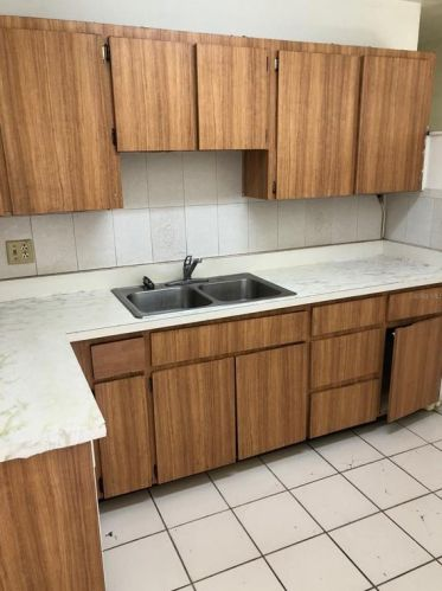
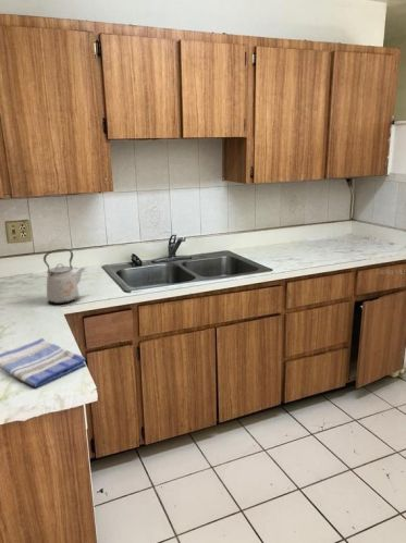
+ kettle [42,248,86,305]
+ dish towel [0,337,87,388]
